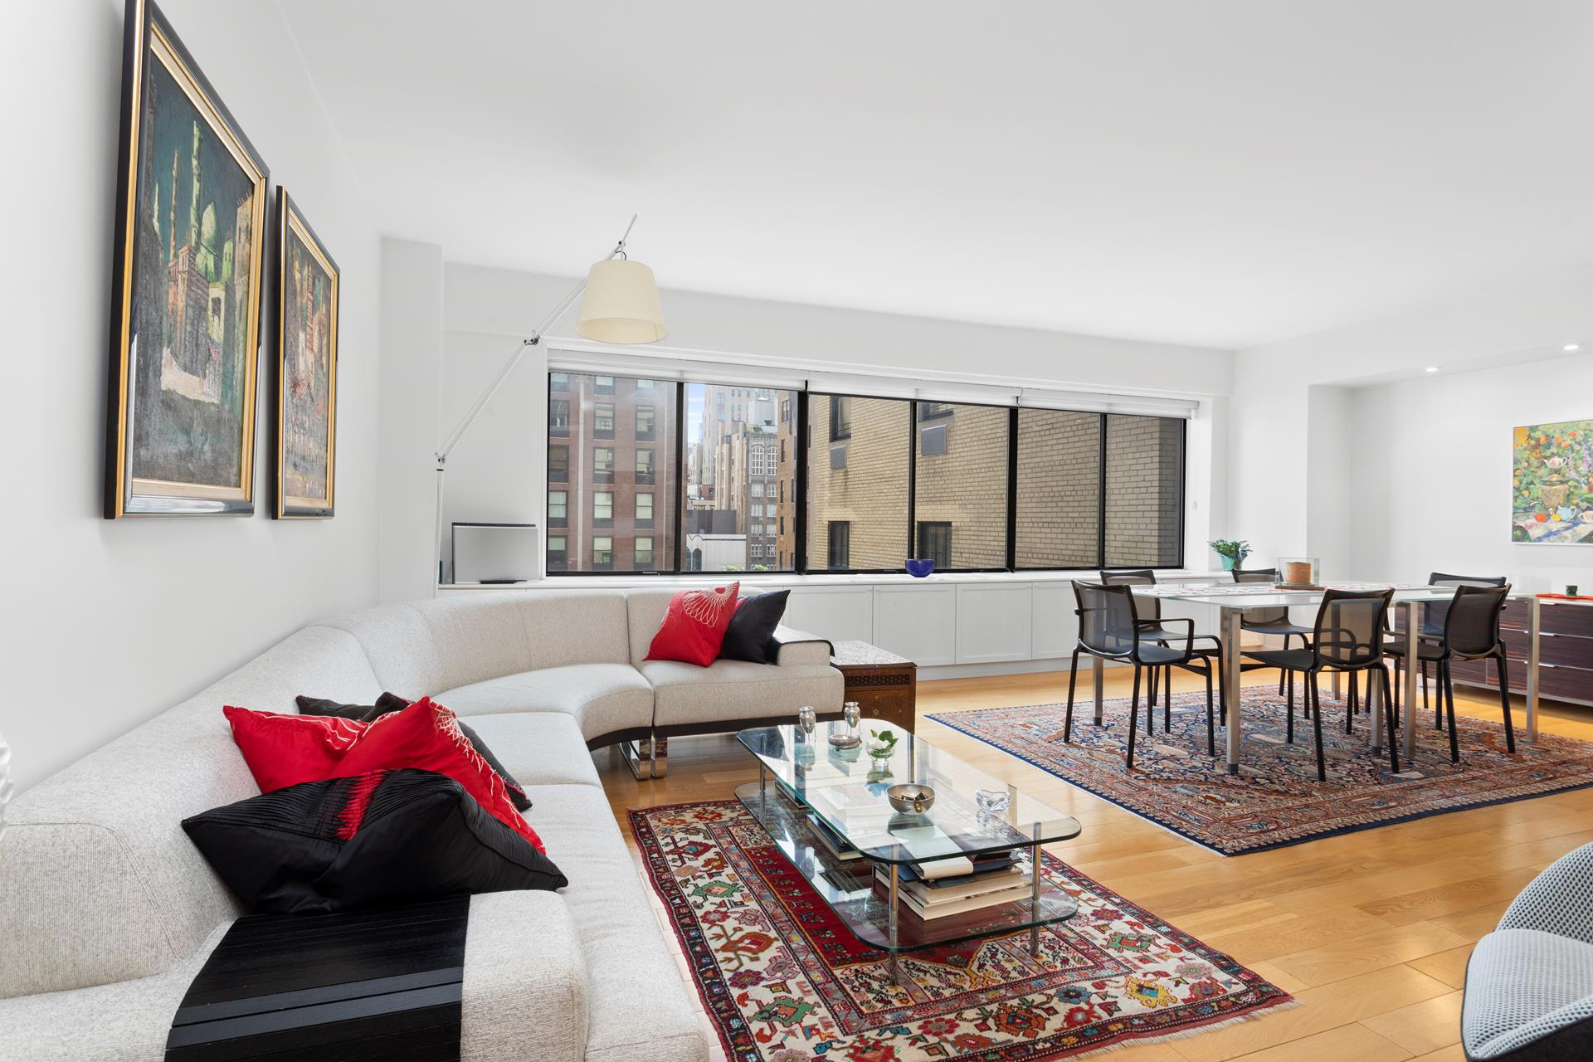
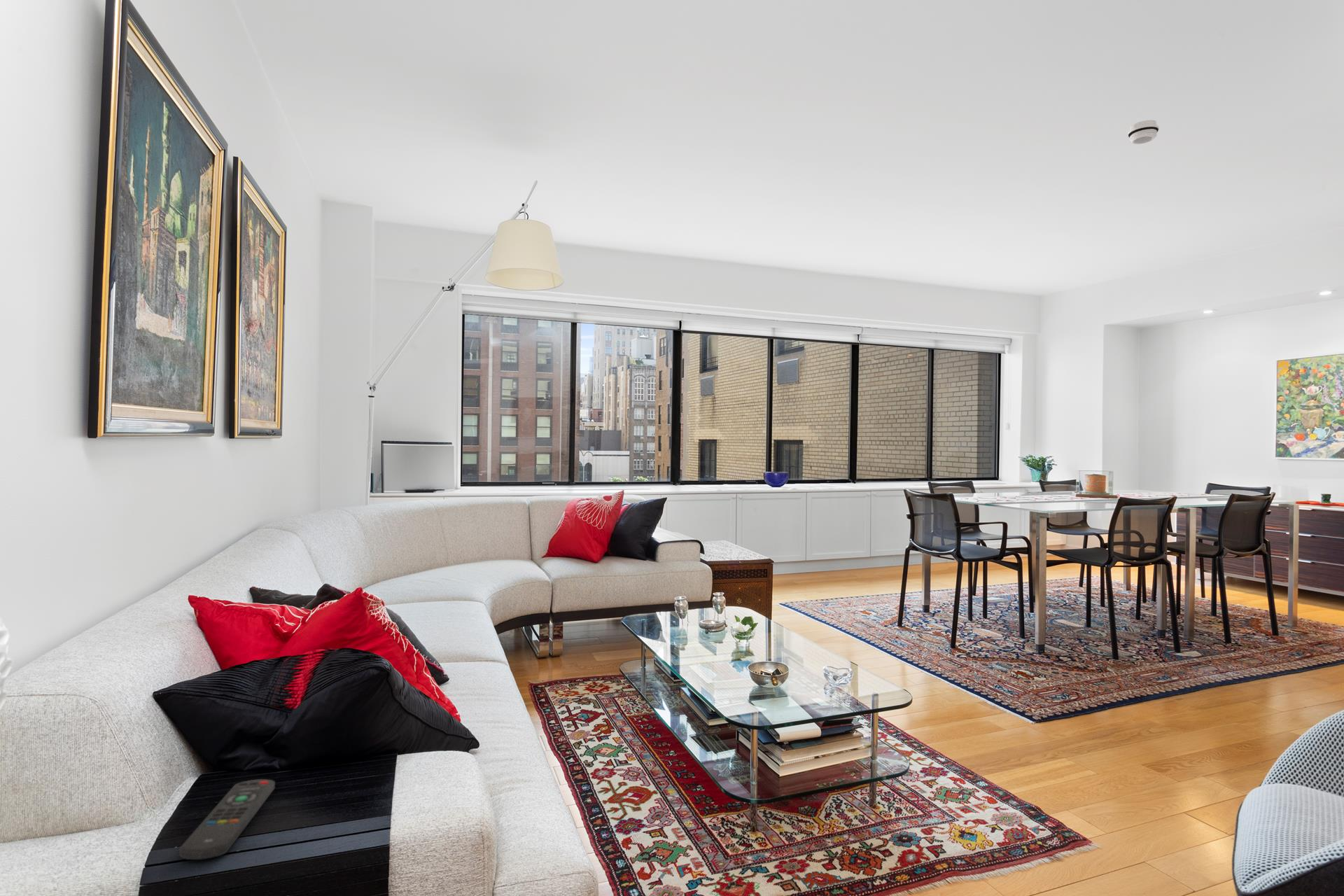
+ smoke detector [1127,120,1160,145]
+ remote control [179,778,276,860]
